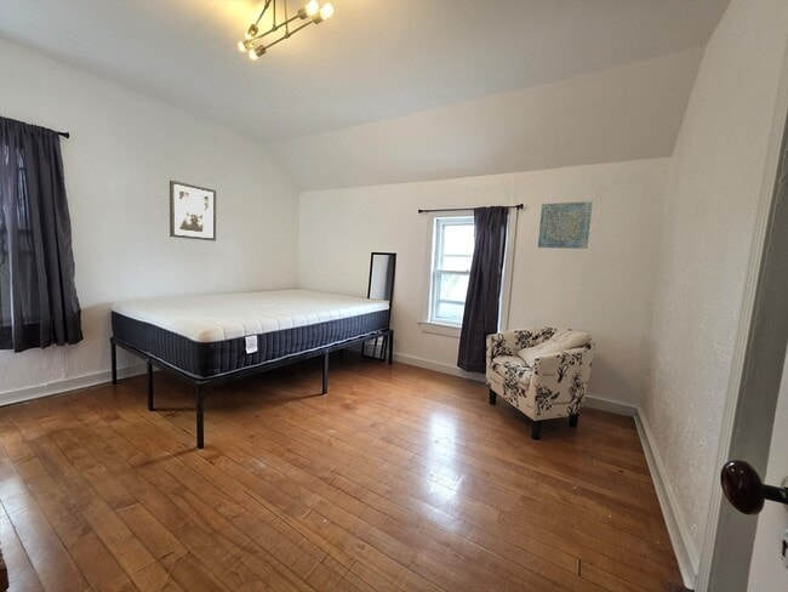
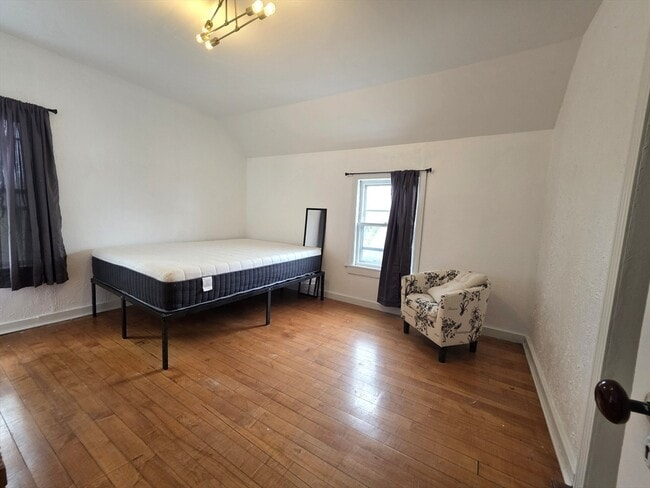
- wall art [169,180,217,243]
- wall art [537,200,593,250]
